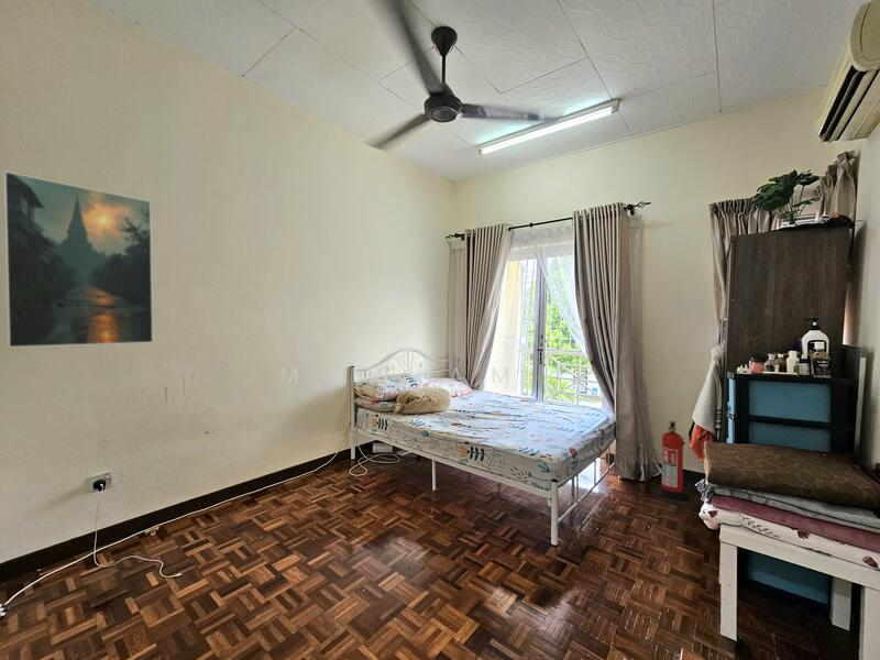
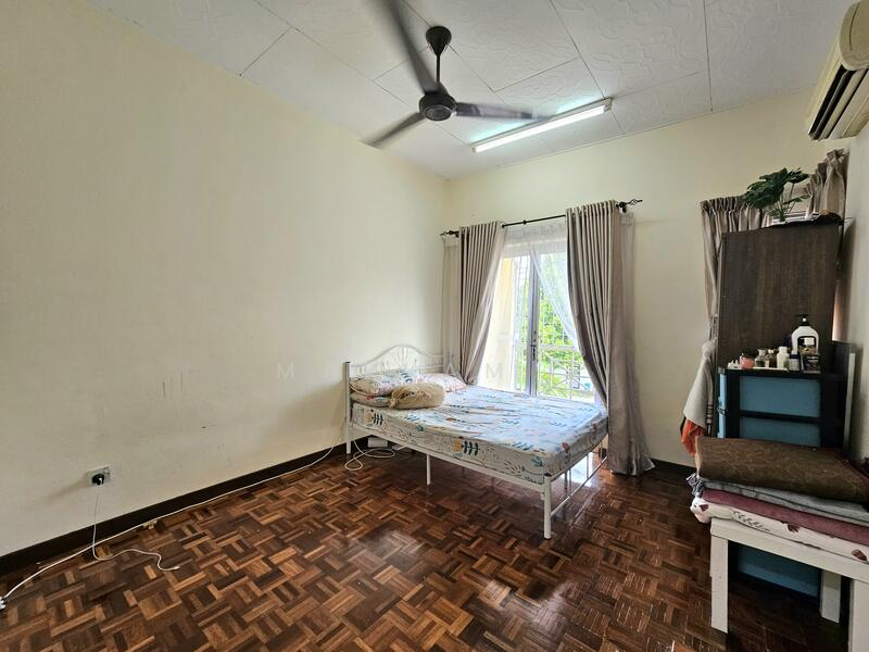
- fire extinguisher [660,420,686,501]
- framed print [3,170,154,349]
